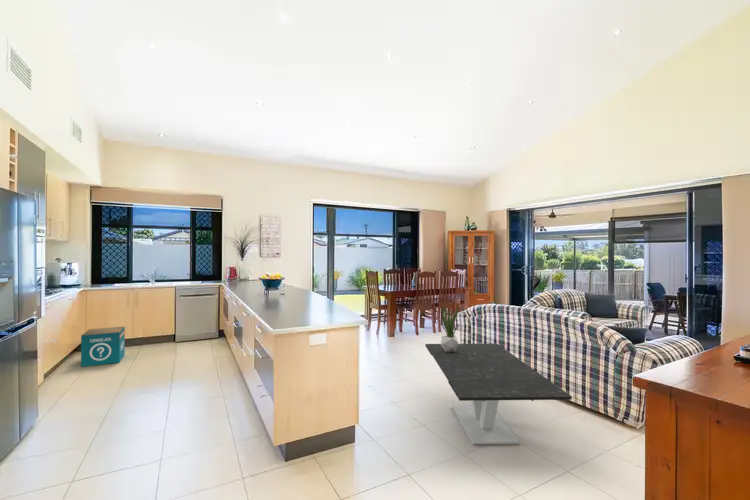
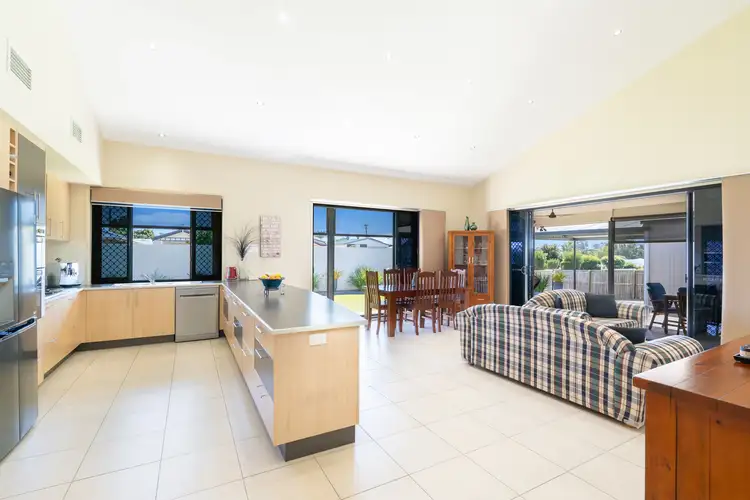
- potted plant [439,303,462,352]
- coffee table [424,343,573,445]
- product box [80,326,126,368]
